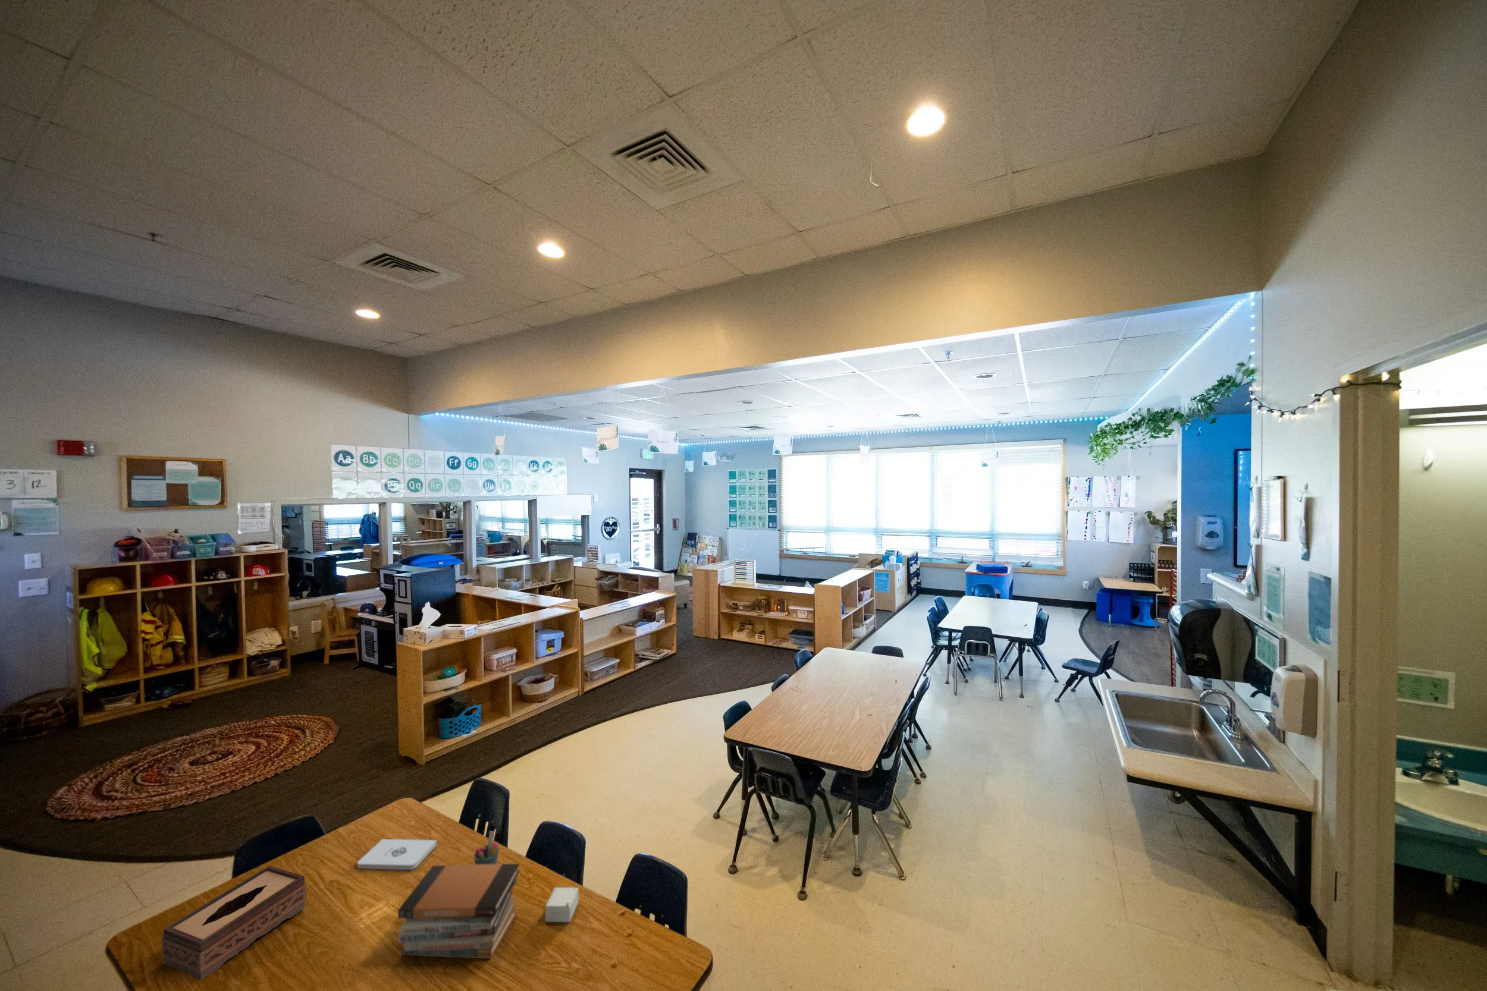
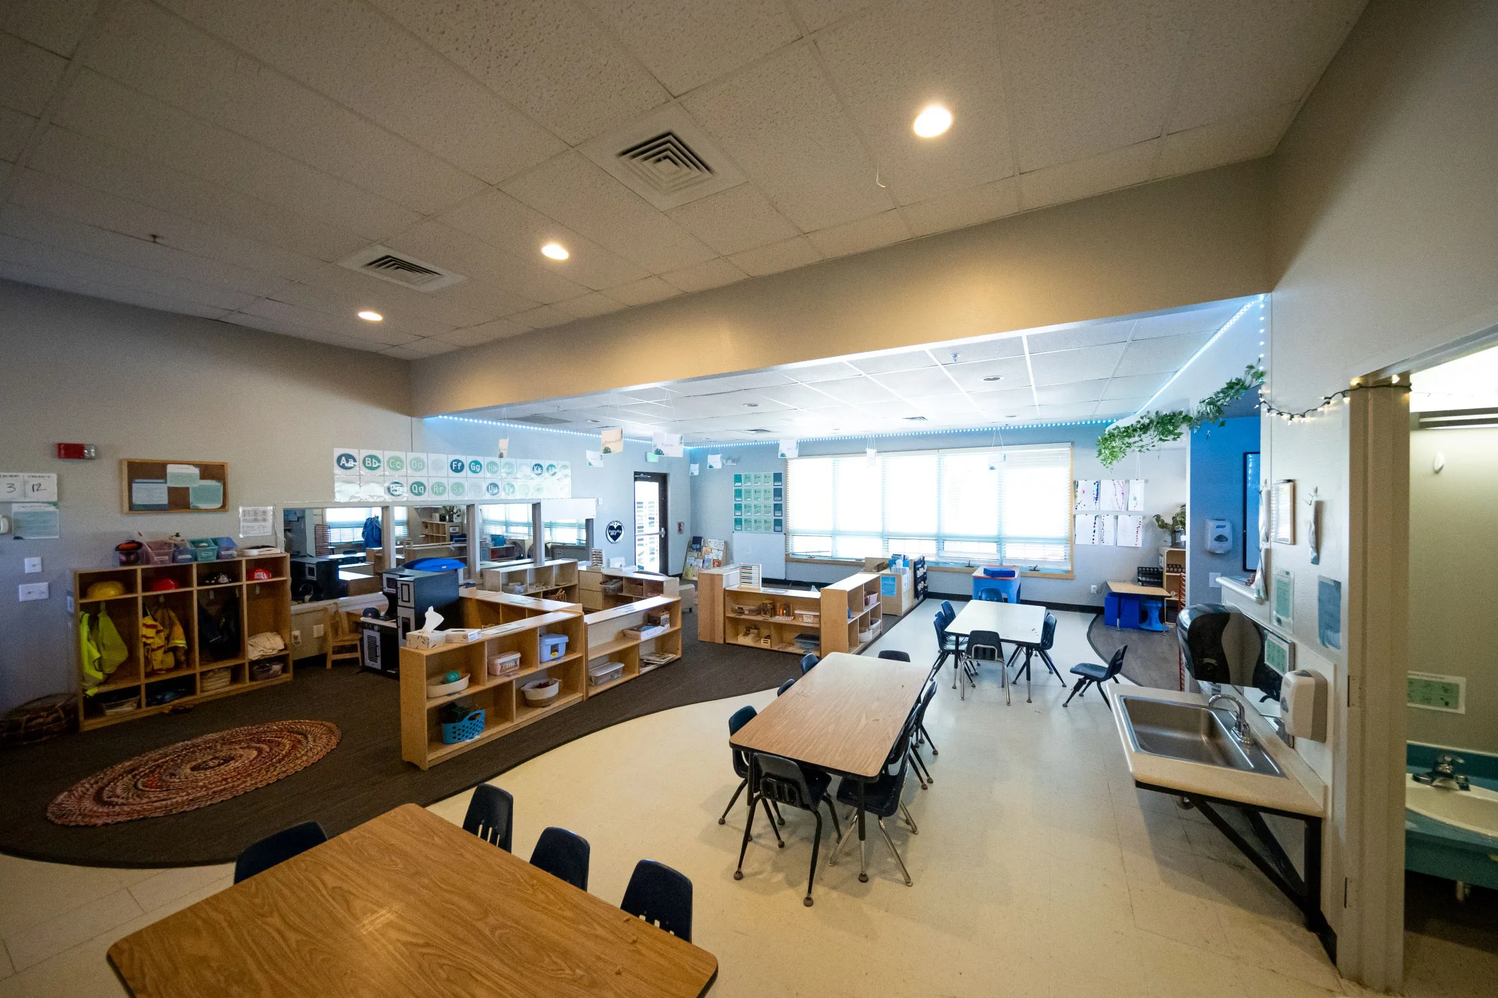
- tissue box [162,865,306,980]
- book stack [397,863,520,960]
- notepad [357,838,438,870]
- pen holder [472,831,500,865]
- small box [544,887,579,922]
